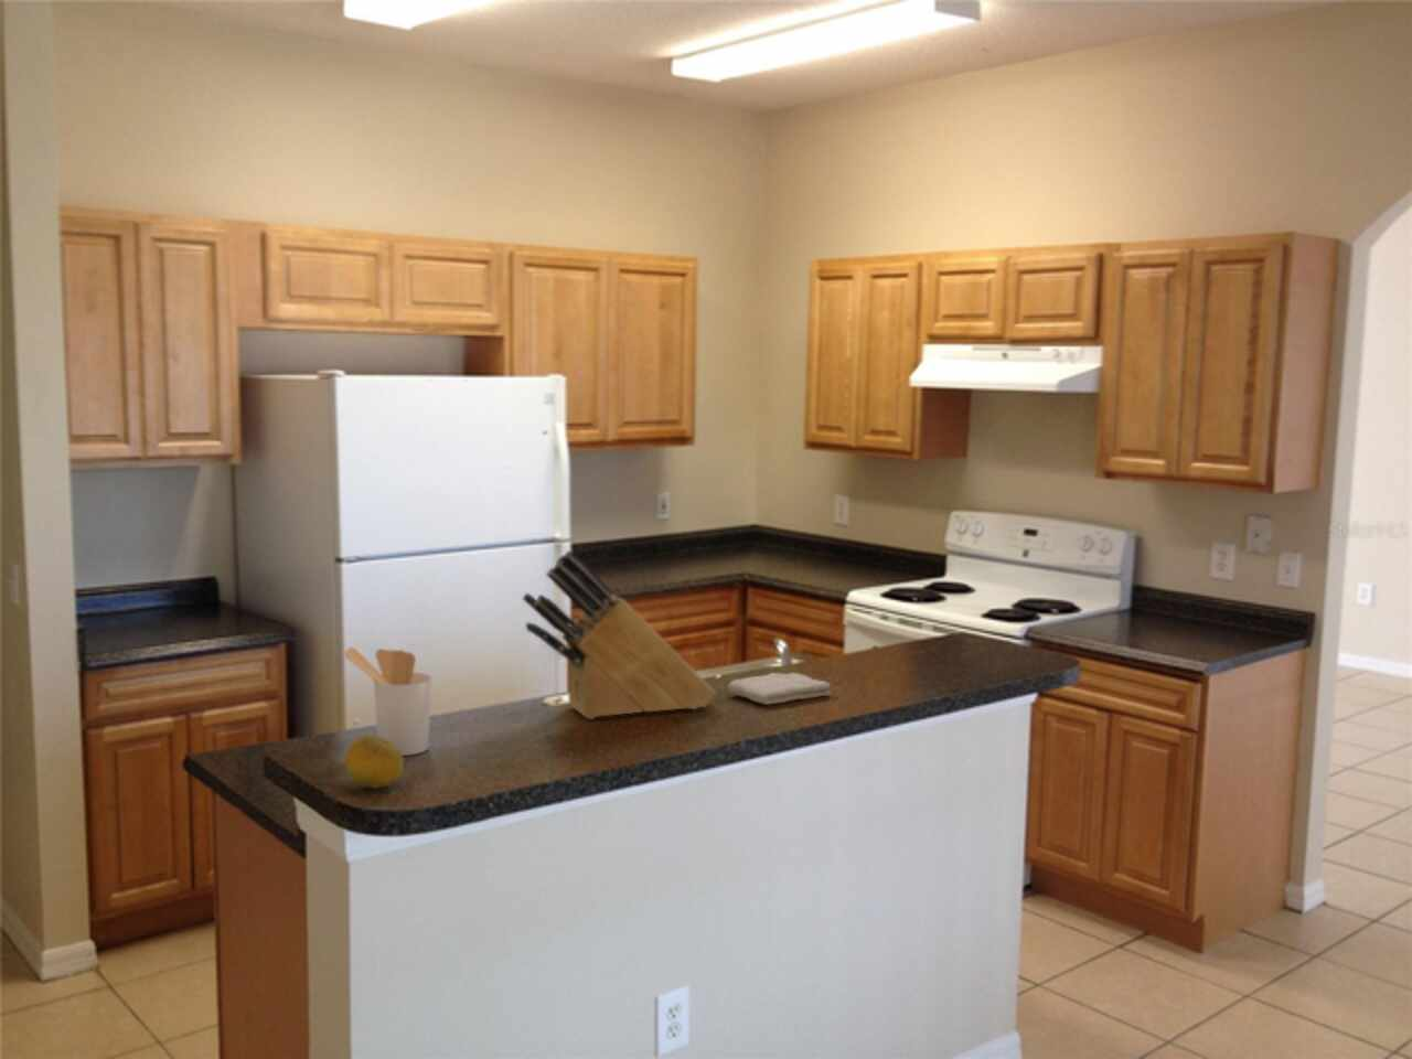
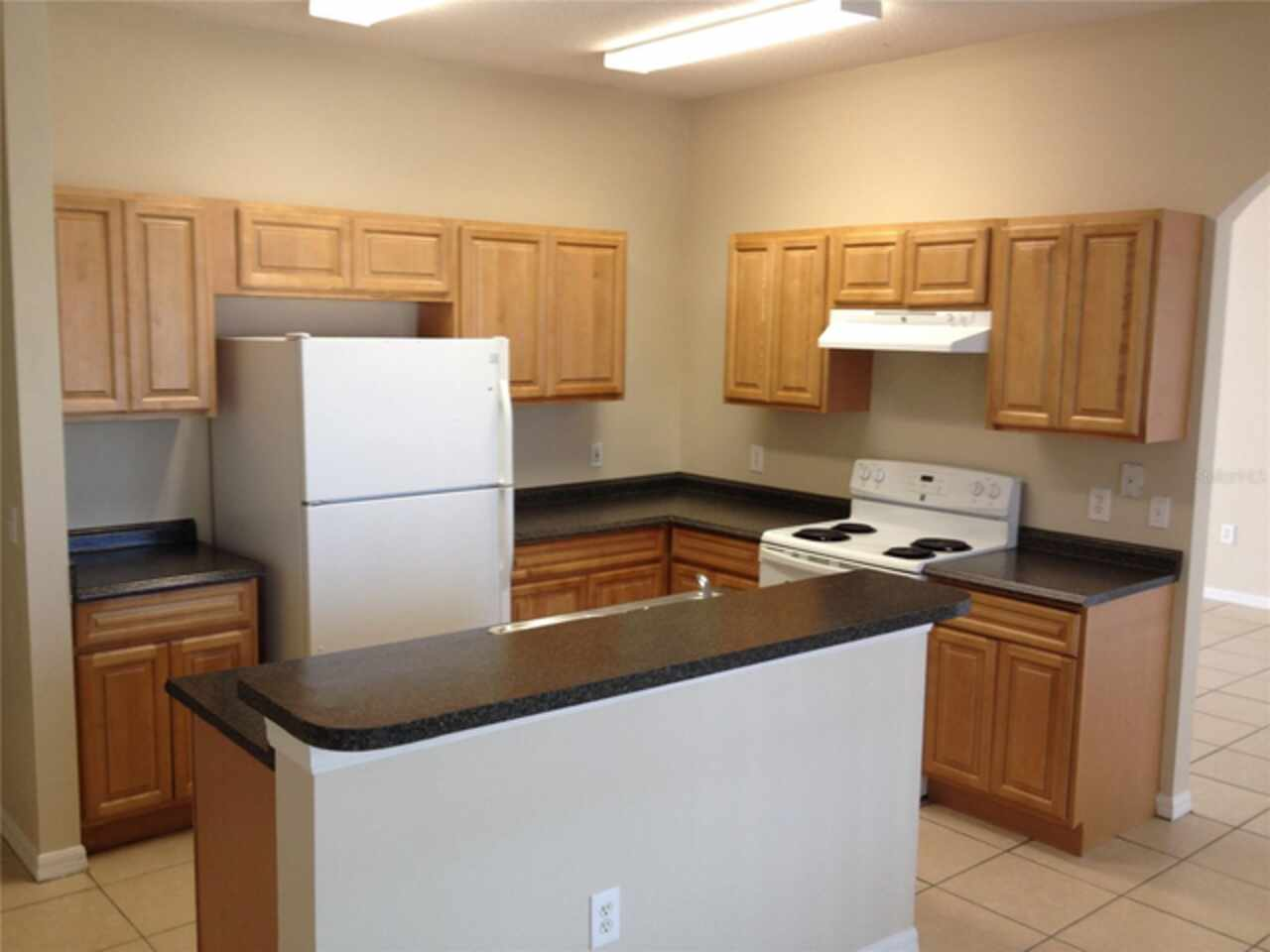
- knife block [521,550,717,720]
- fruit [344,733,405,790]
- utensil holder [342,646,434,756]
- washcloth [726,672,832,706]
